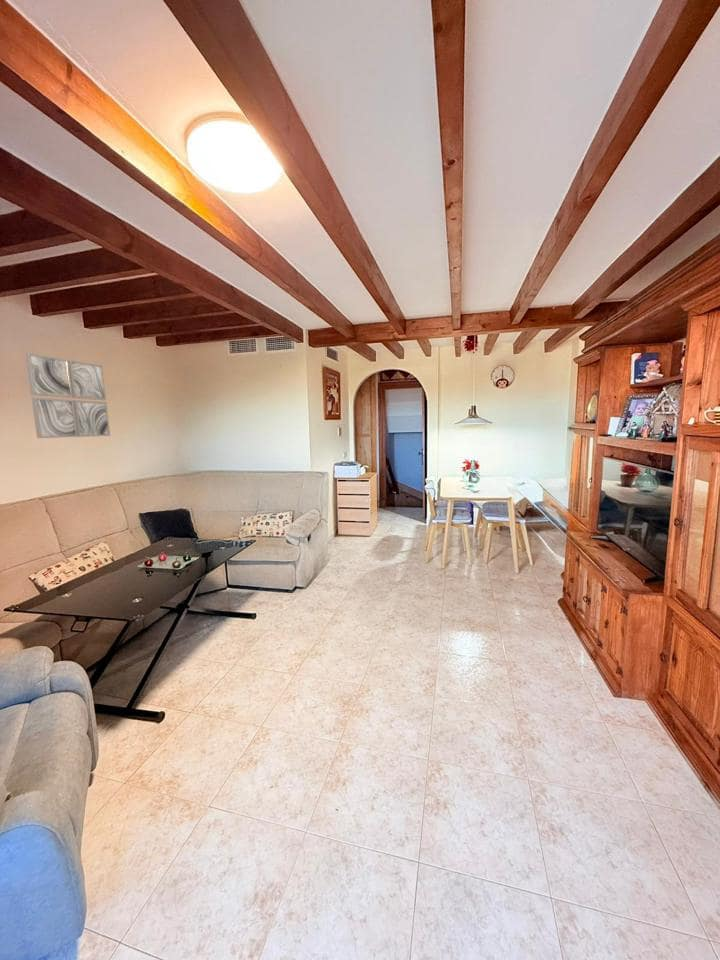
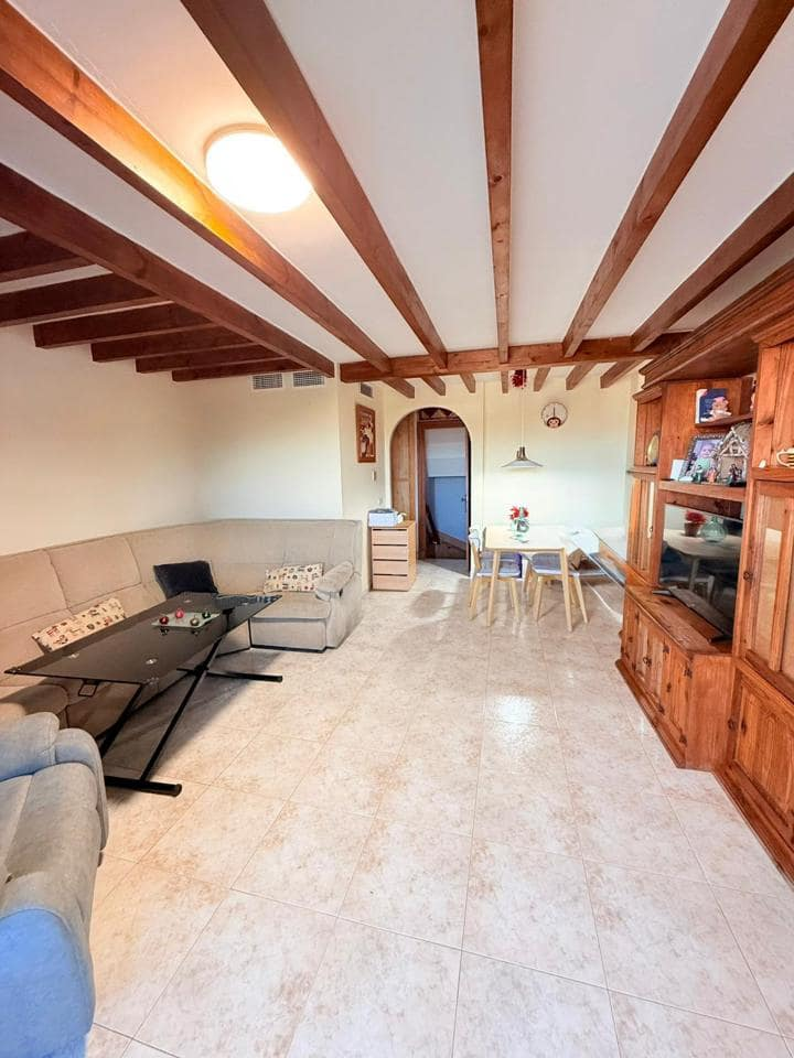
- wall art [24,352,111,439]
